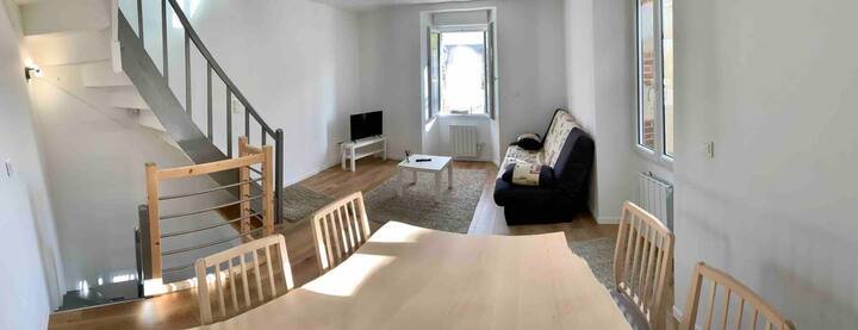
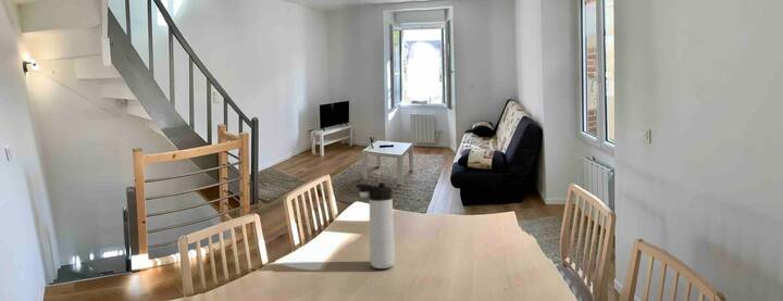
+ thermos bottle [355,181,396,269]
